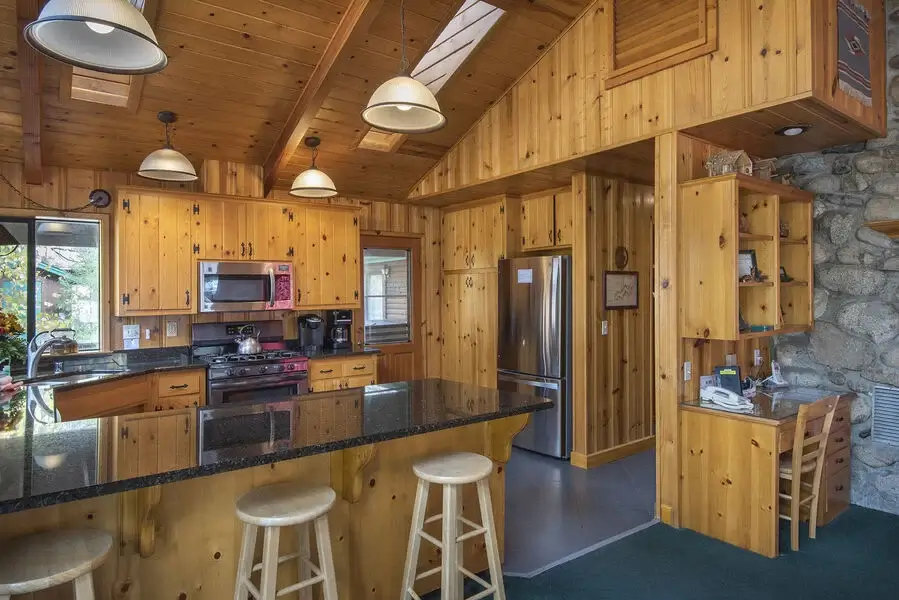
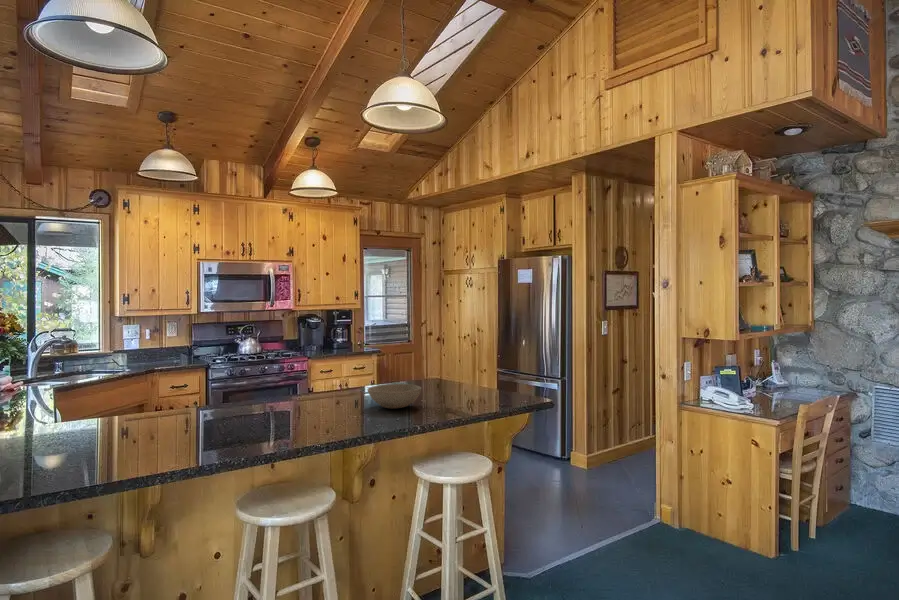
+ bowl [366,383,423,410]
